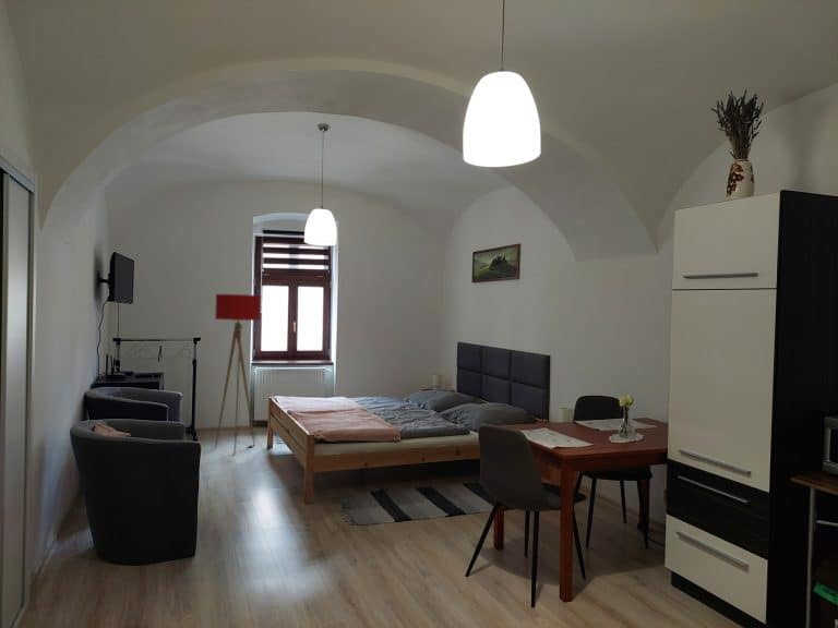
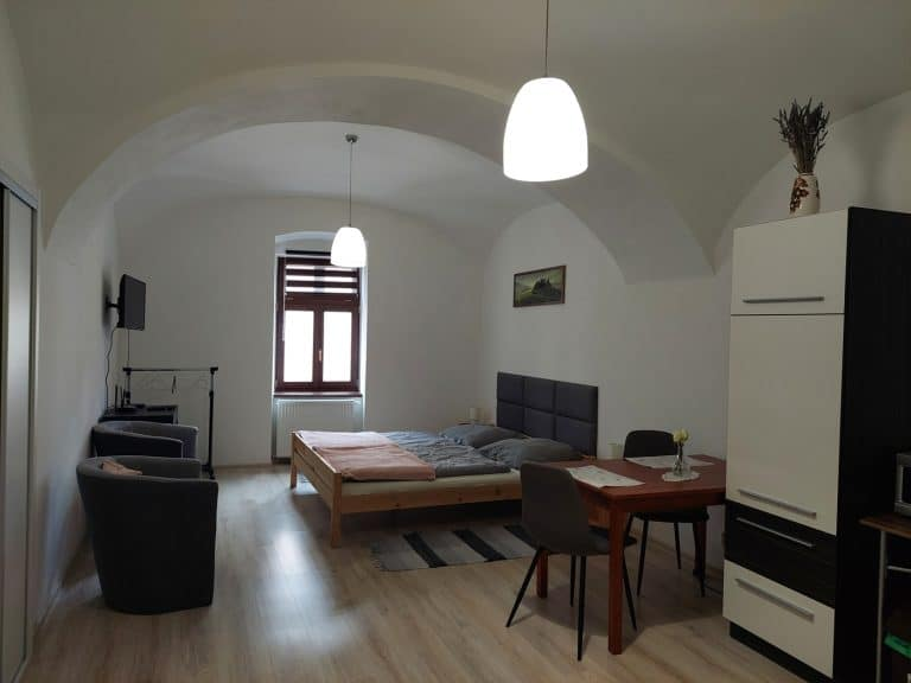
- floor lamp [214,293,262,455]
